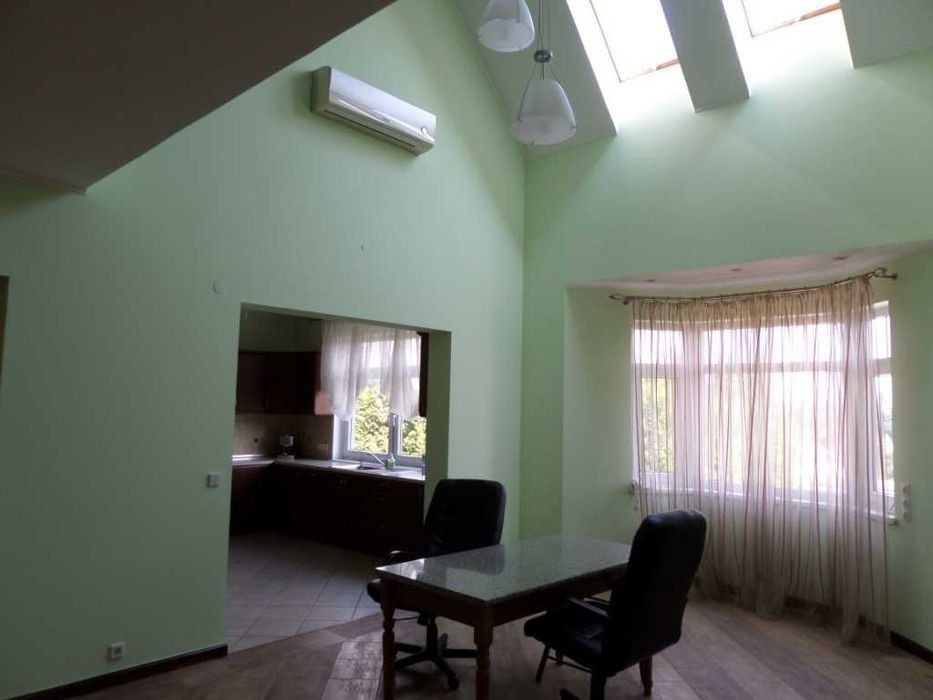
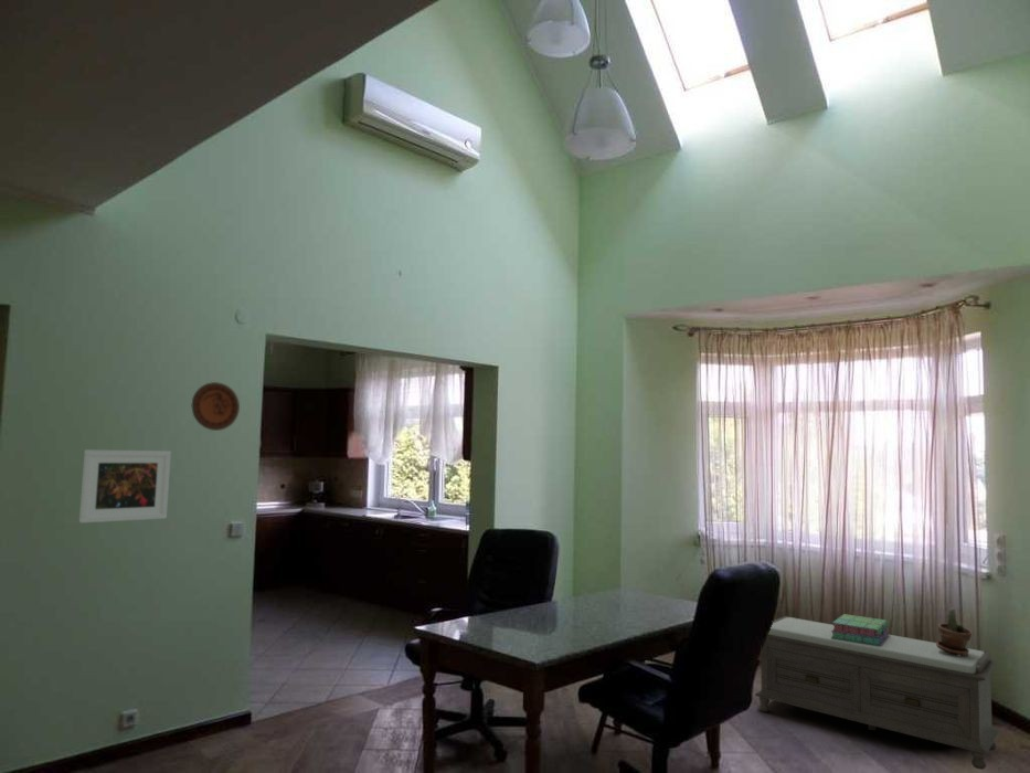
+ bench [754,615,1000,771]
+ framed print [78,448,172,523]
+ decorative plate [191,381,241,432]
+ stack of books [831,613,890,646]
+ potted plant [935,606,973,657]
